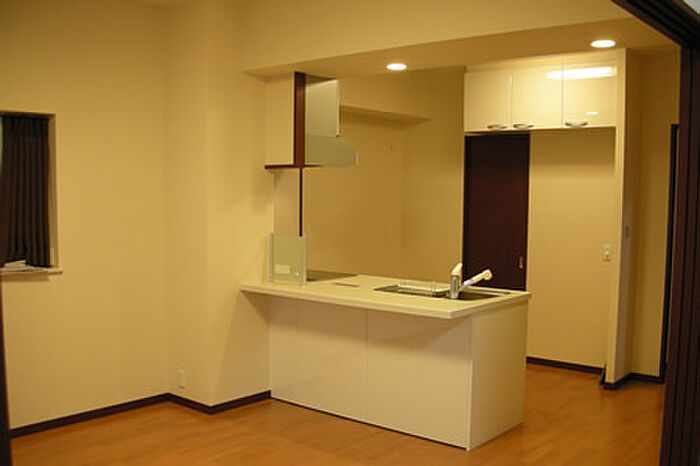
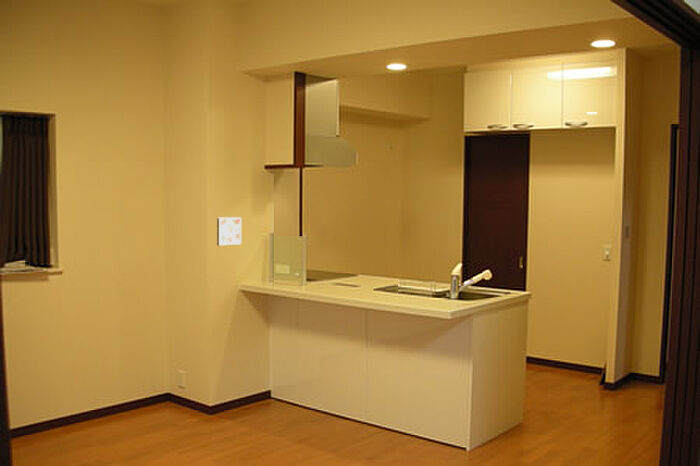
+ decorative tile [216,216,242,247]
